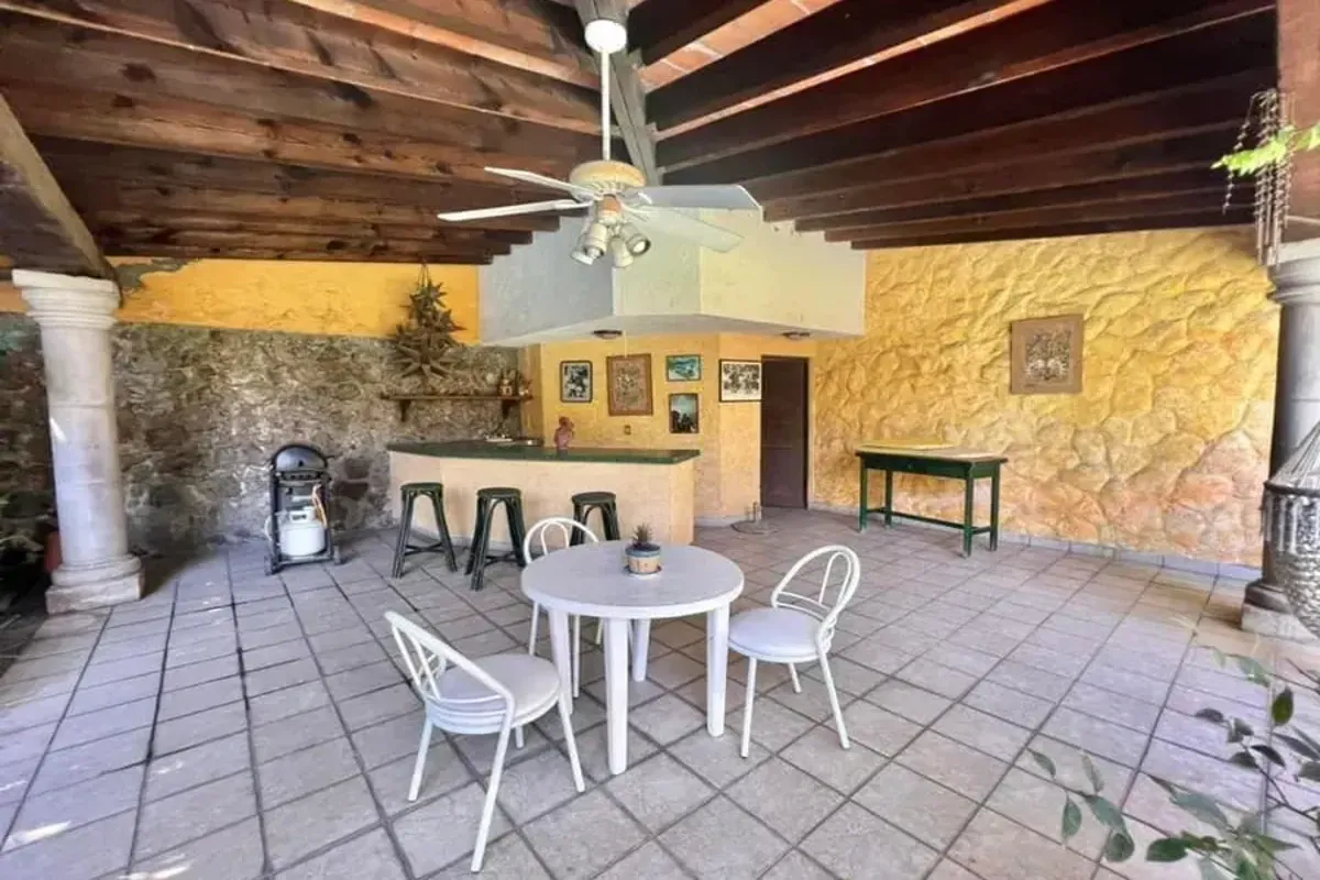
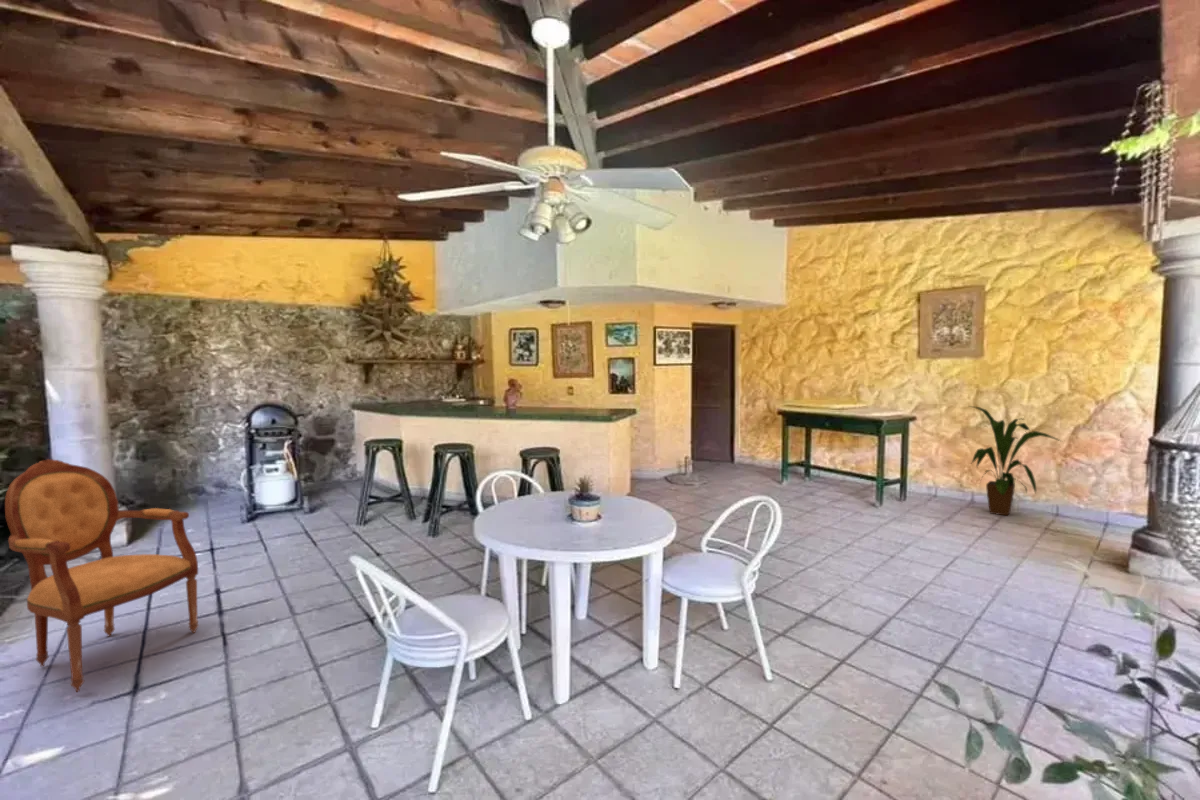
+ armchair [4,458,200,693]
+ house plant [967,405,1063,517]
